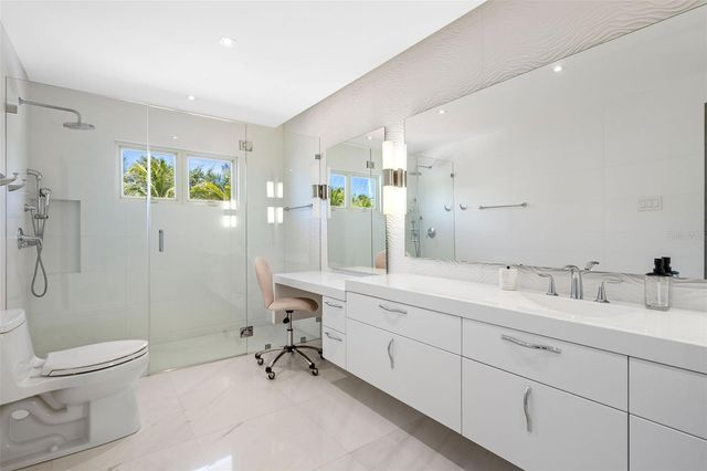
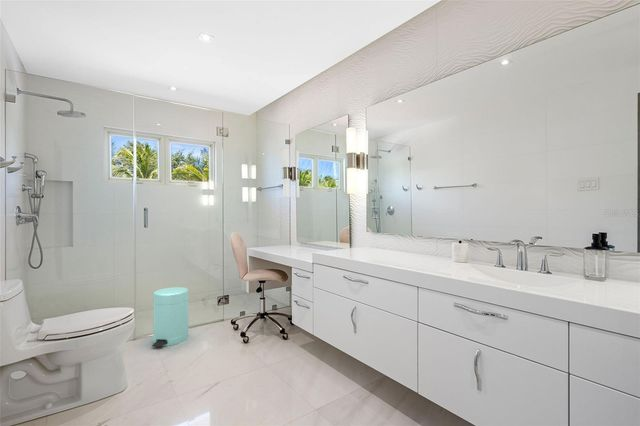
+ trash can [151,286,189,348]
